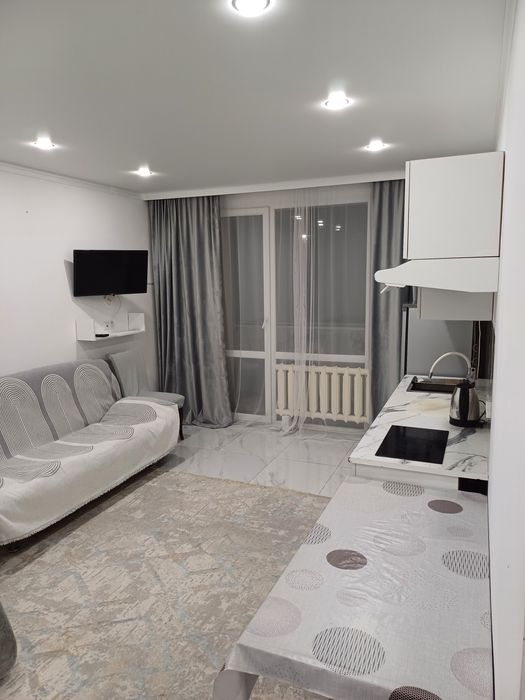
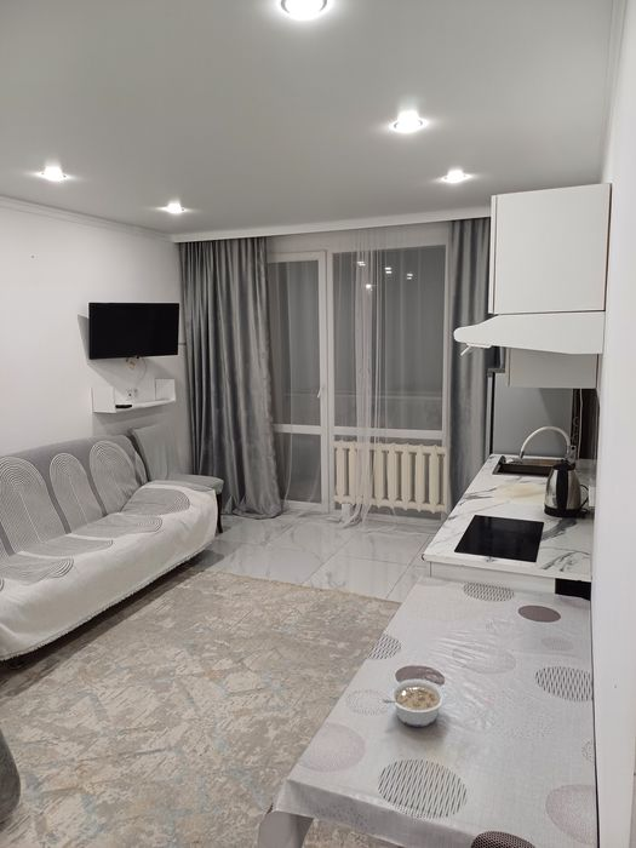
+ legume [380,678,447,728]
